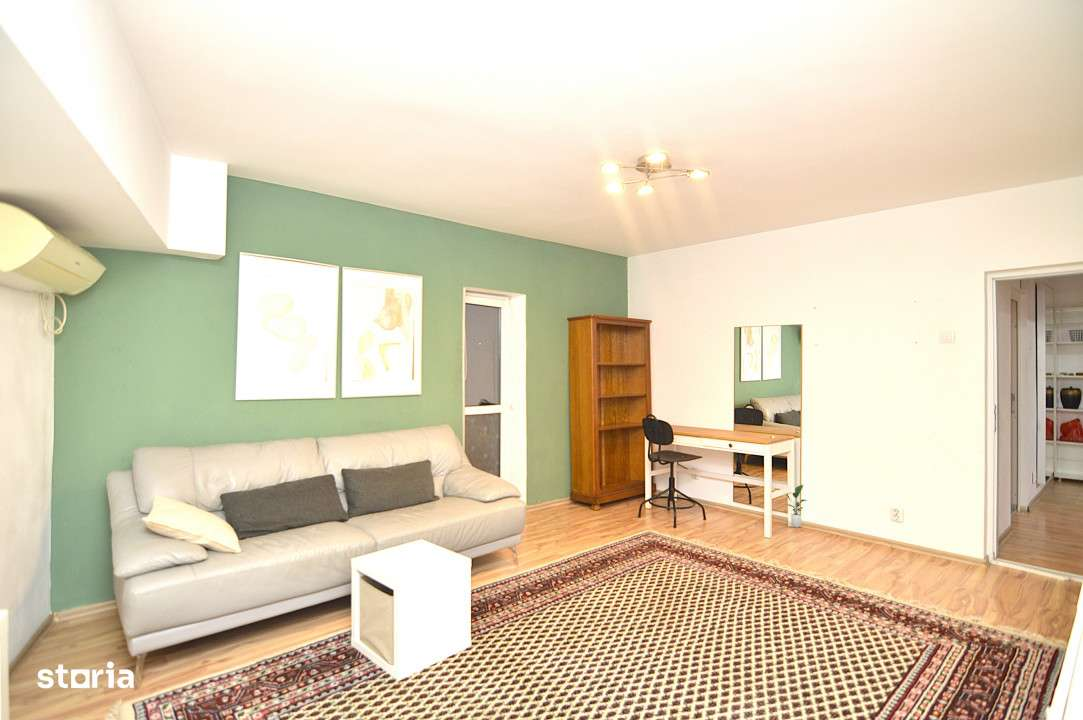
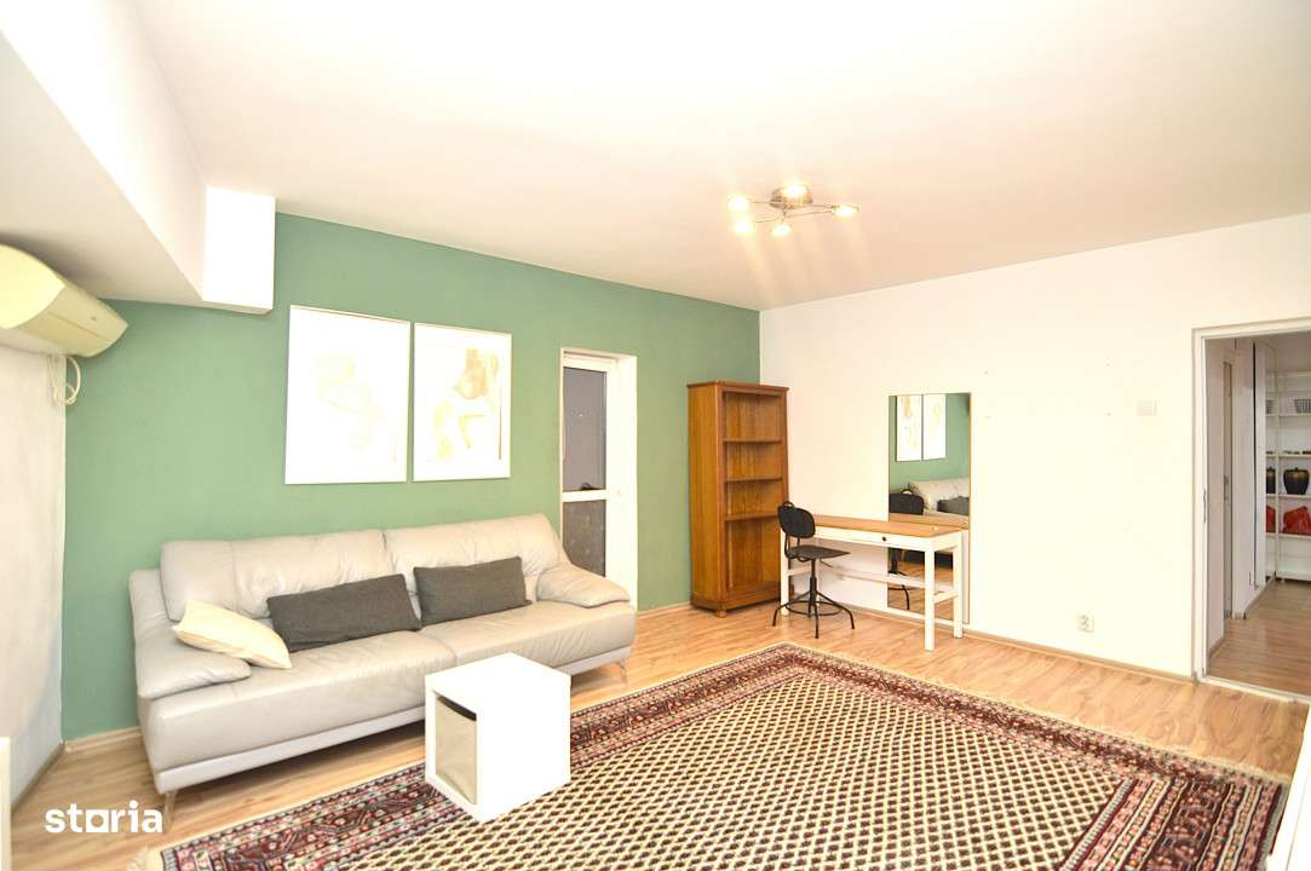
- potted plant [785,484,808,528]
